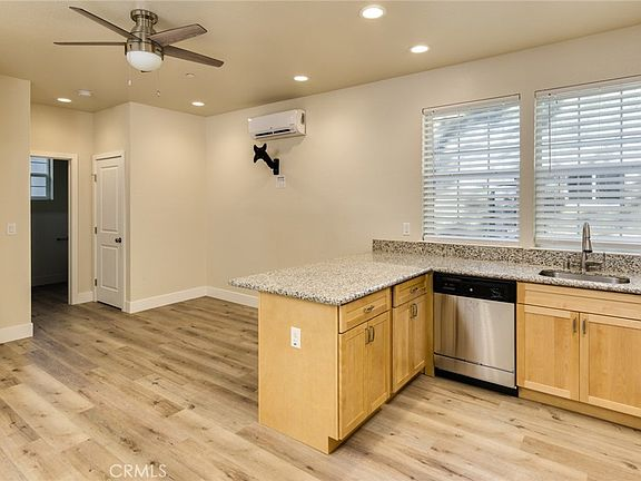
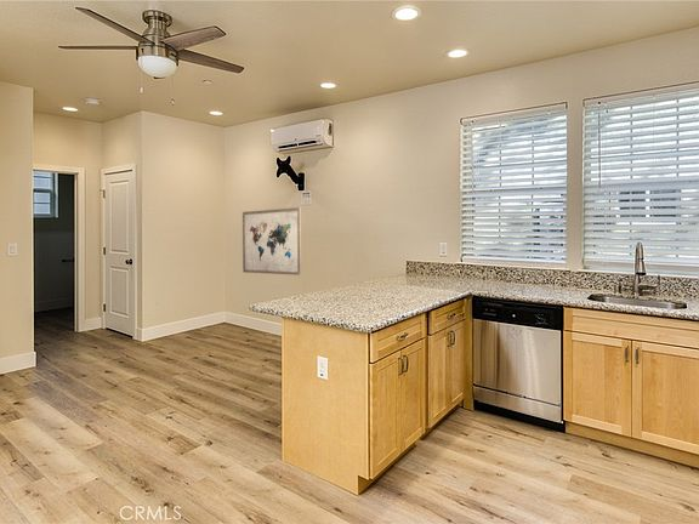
+ wall art [241,206,302,277]
